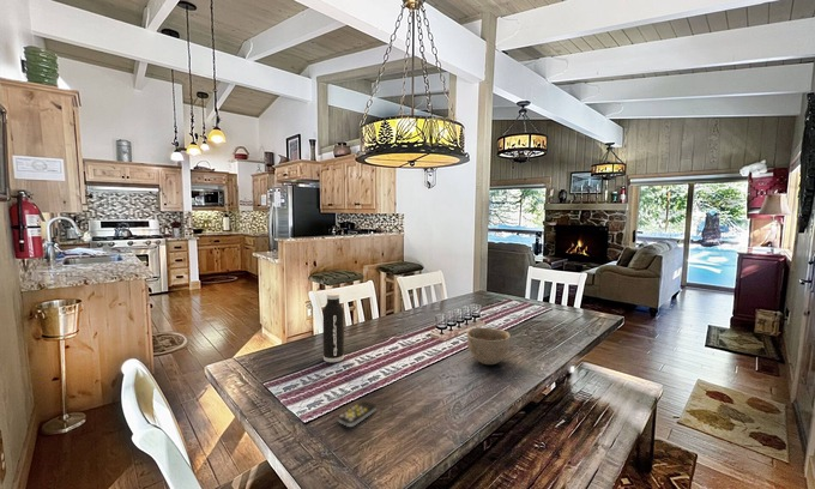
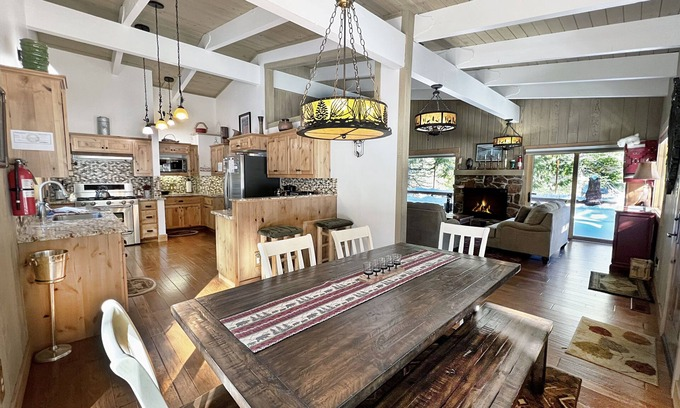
- water bottle [321,291,345,363]
- remote control [337,399,378,428]
- bowl [466,326,512,366]
